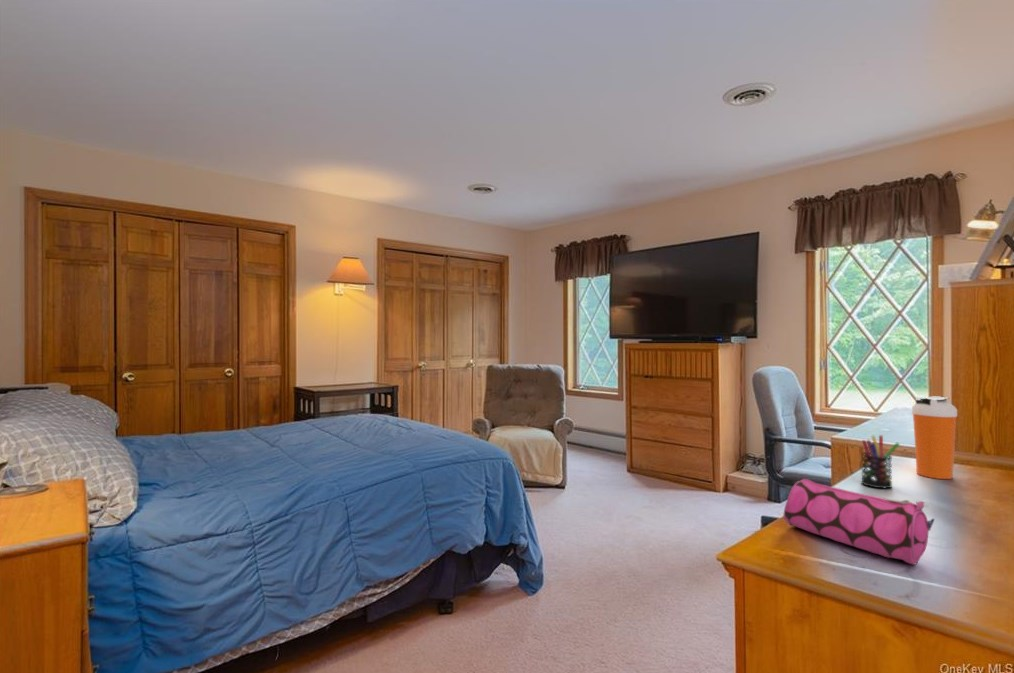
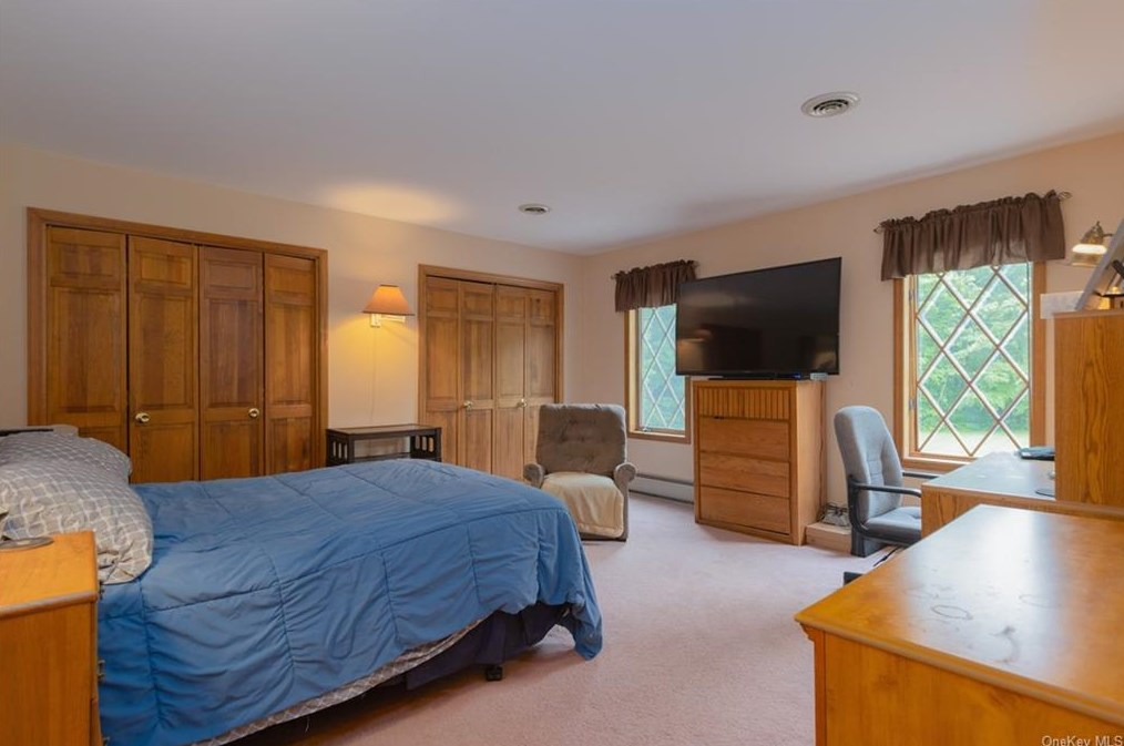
- pencil case [783,478,935,566]
- shaker bottle [911,396,958,480]
- pen holder [860,434,901,489]
